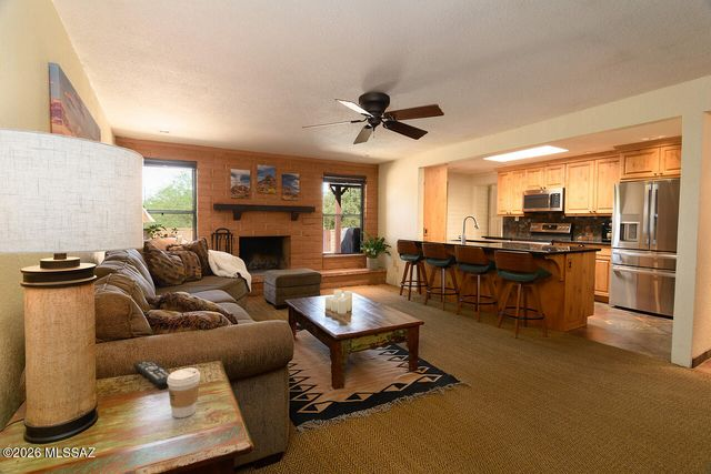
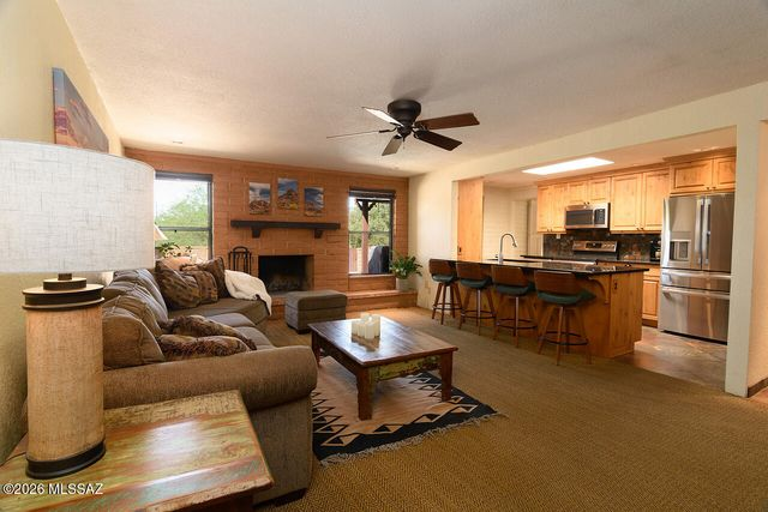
- coffee cup [167,366,201,418]
- remote control [132,360,172,390]
